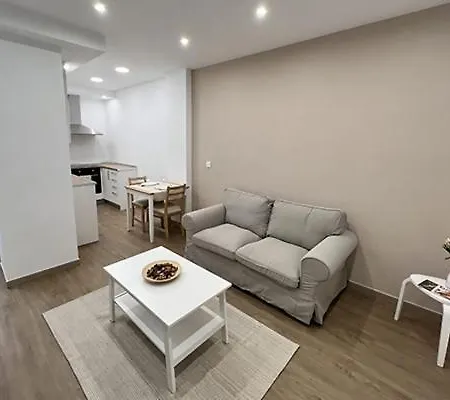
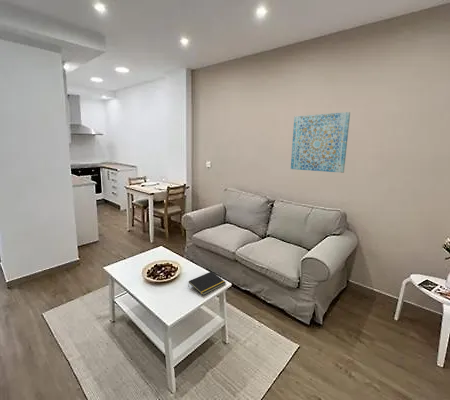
+ notepad [187,270,227,296]
+ wall art [290,111,351,174]
